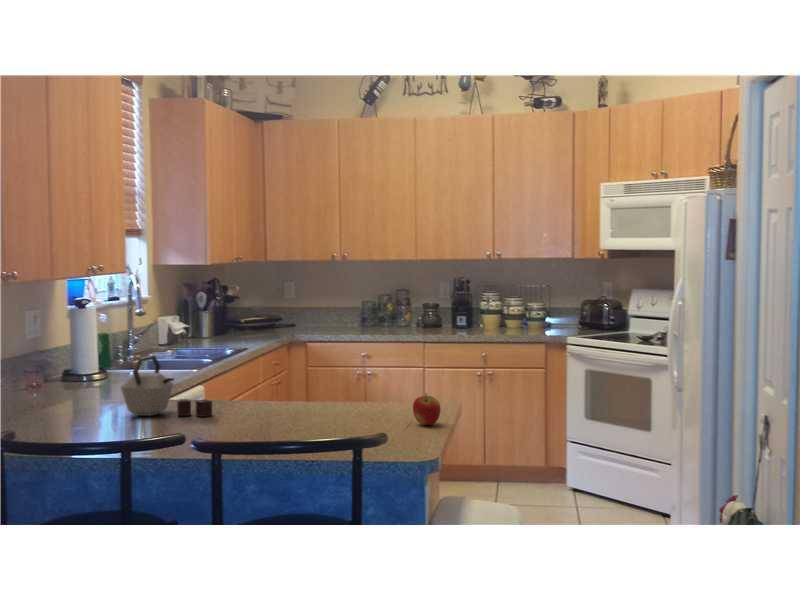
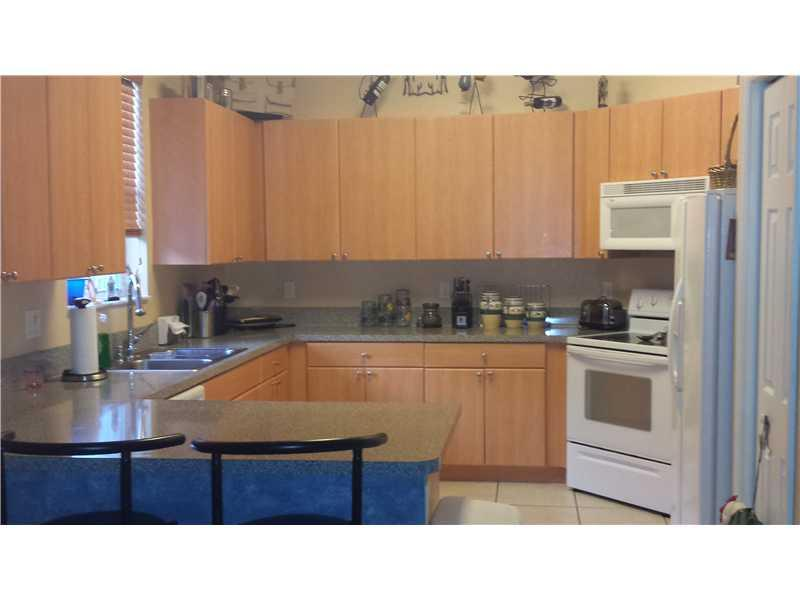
- apple [412,392,441,426]
- kettle [120,354,213,418]
